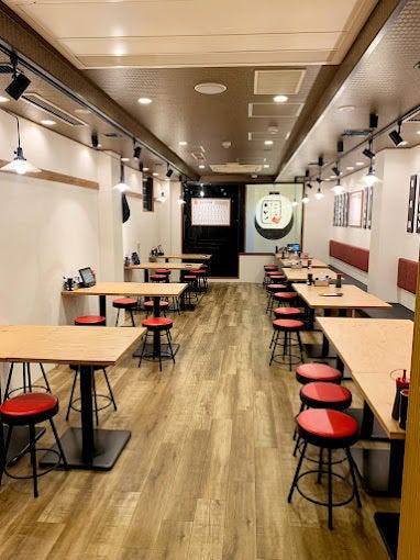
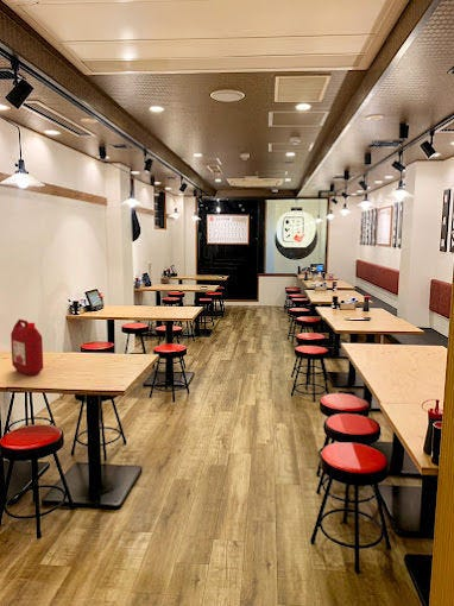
+ ketchup jug [10,318,44,377]
